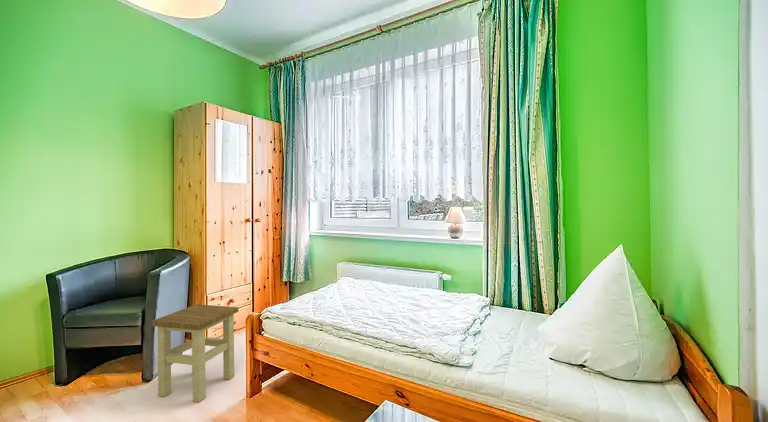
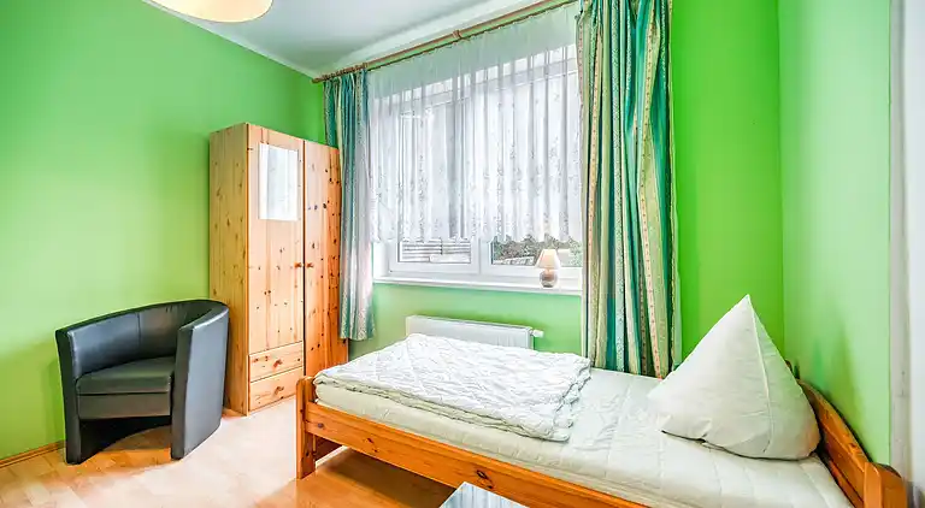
- stool [151,303,239,403]
